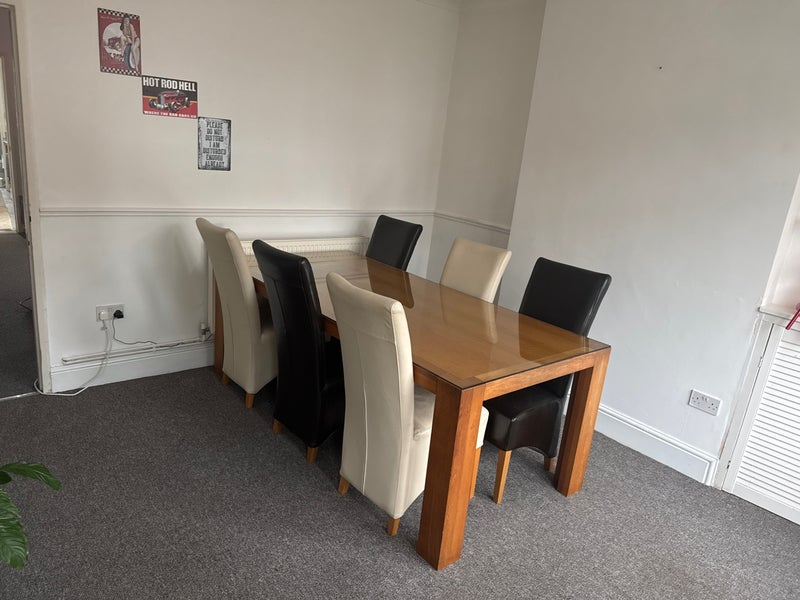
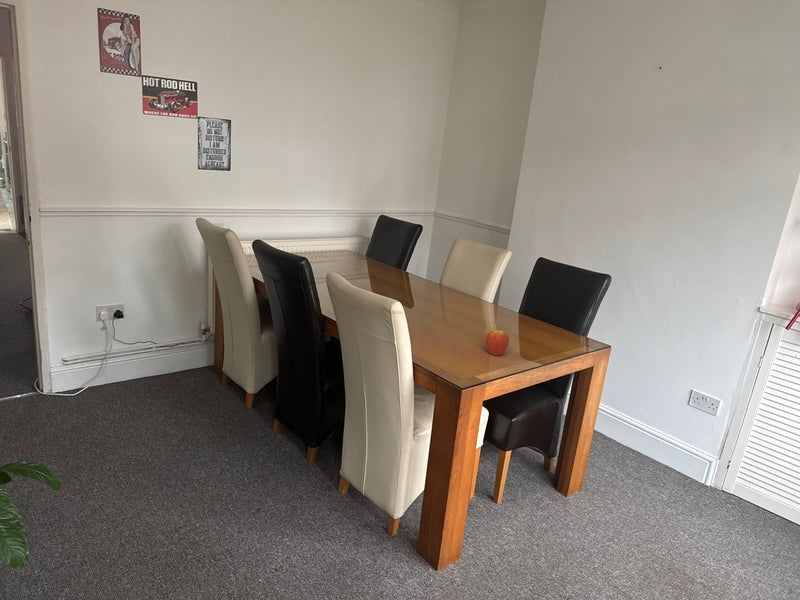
+ fruit [485,328,510,356]
